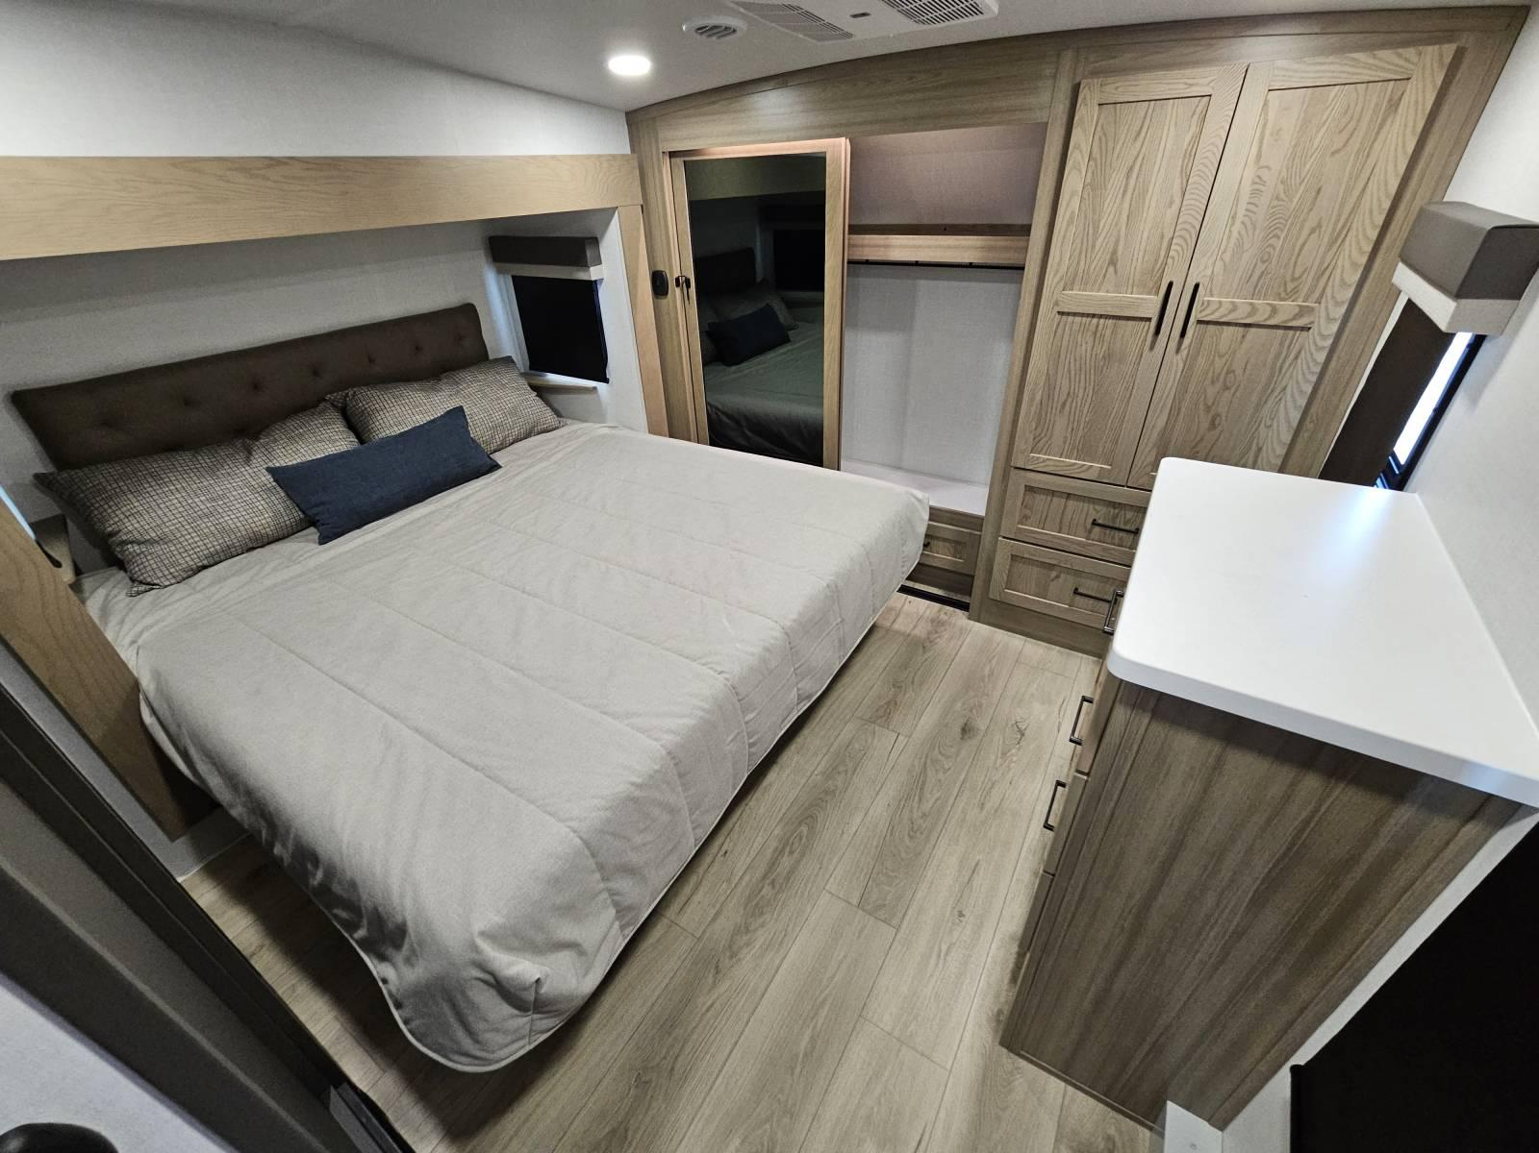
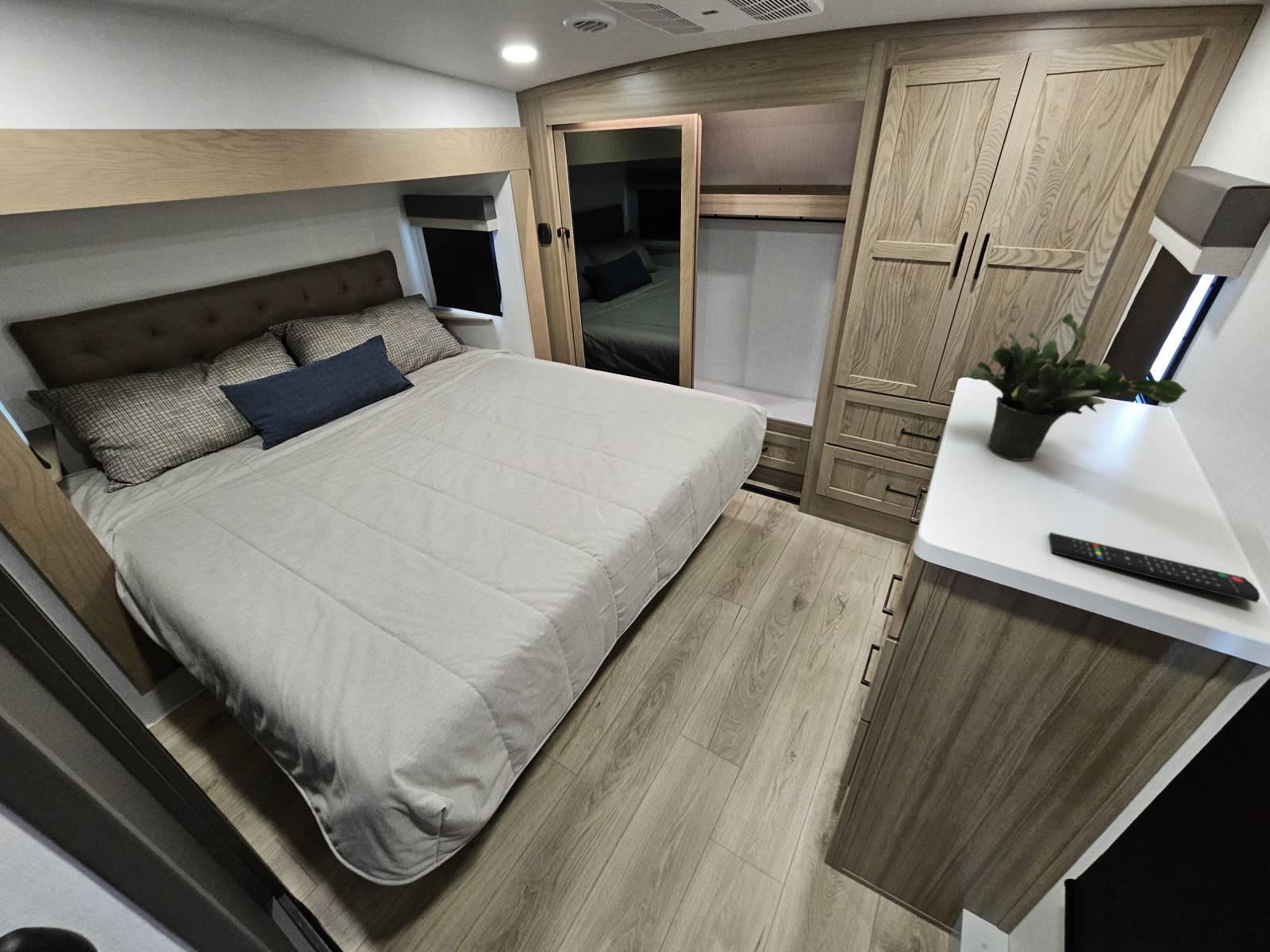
+ remote control [1048,532,1260,604]
+ potted plant [964,313,1188,462]
